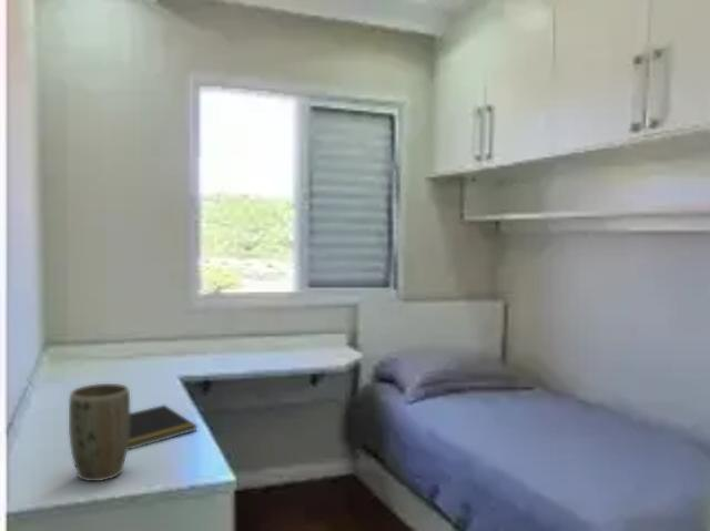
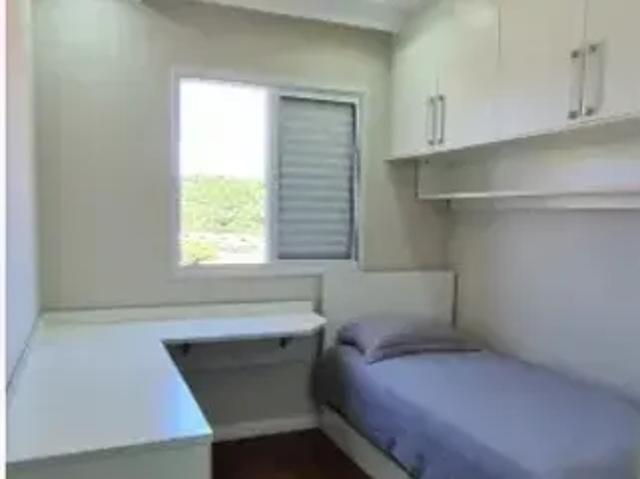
- notepad [128,404,199,451]
- plant pot [68,382,131,482]
